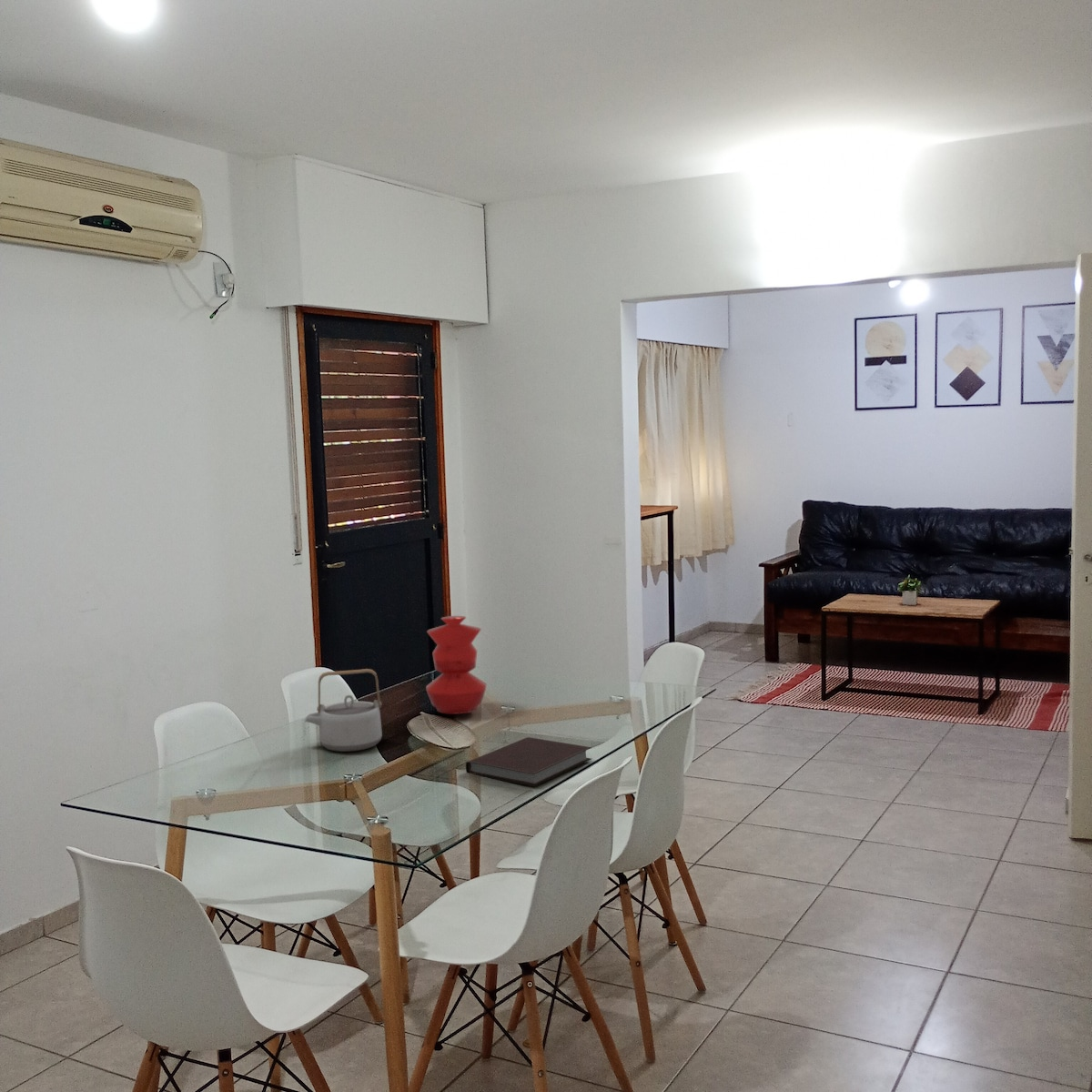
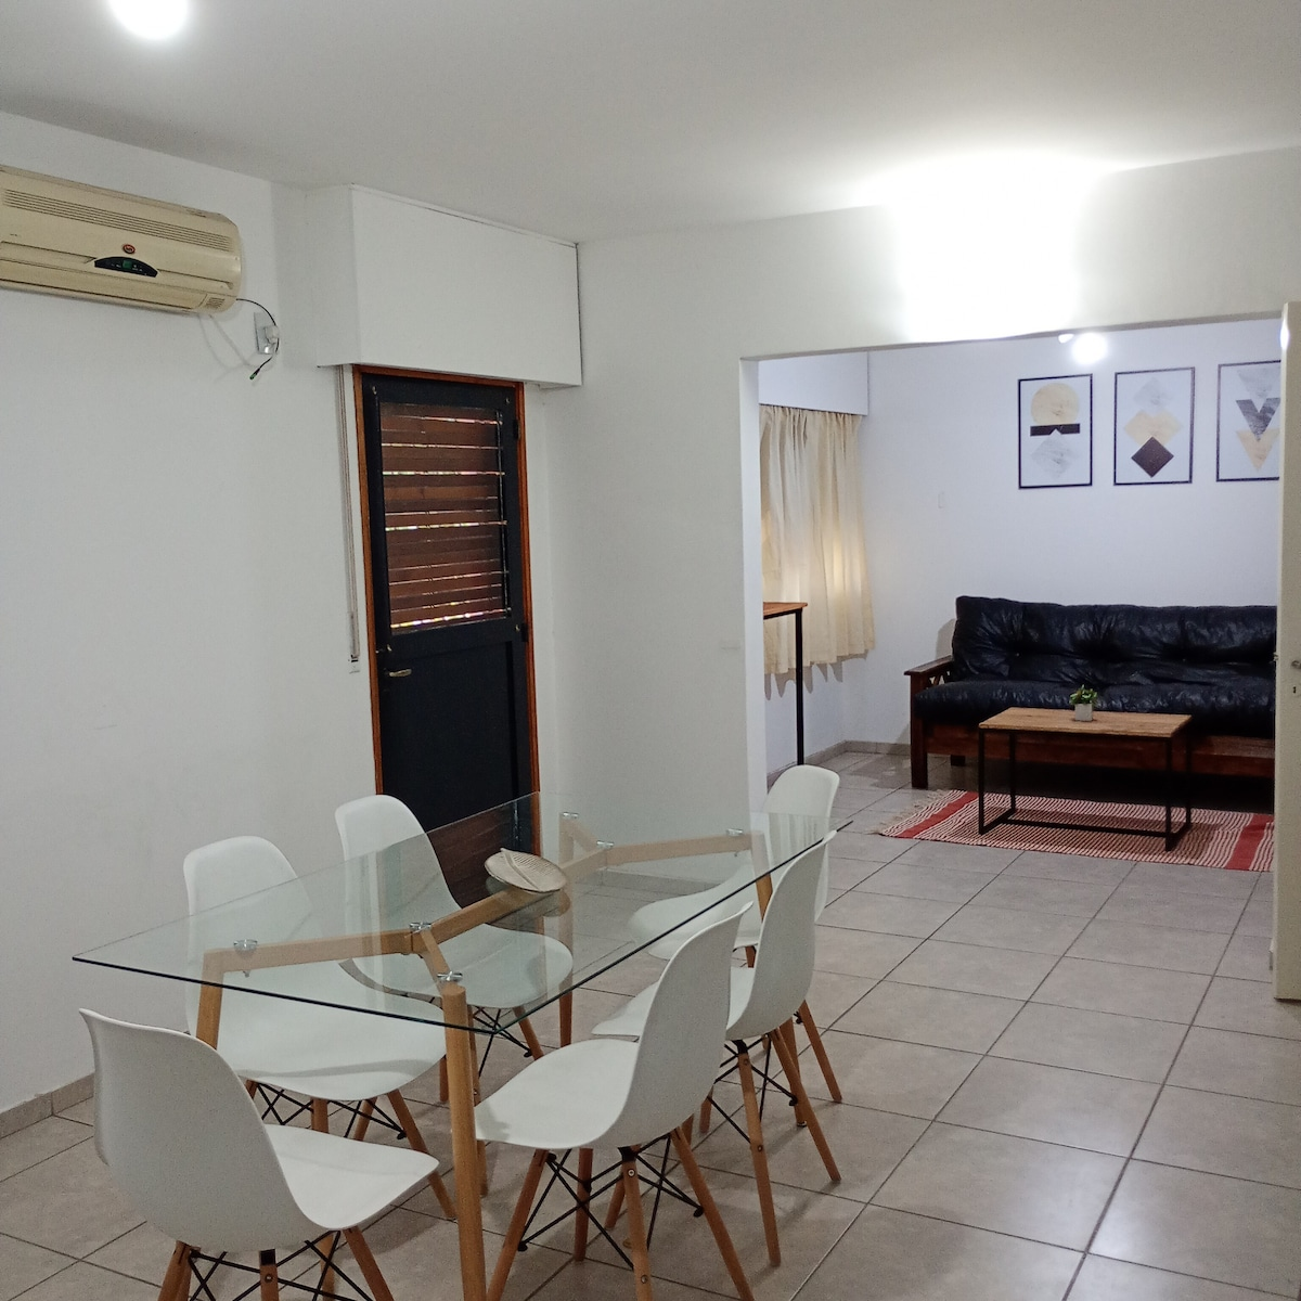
- notebook [465,736,592,787]
- vase [425,615,487,715]
- teapot [304,668,383,753]
